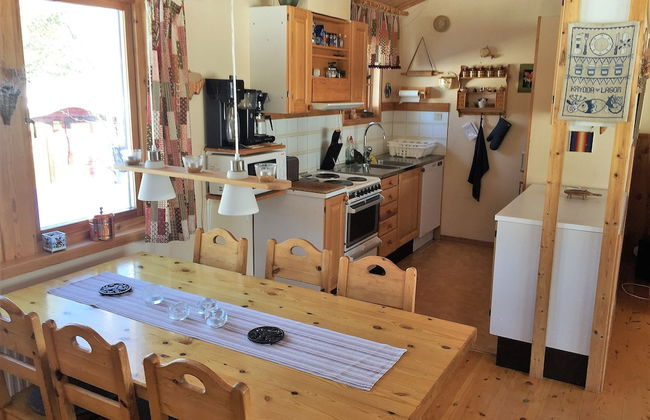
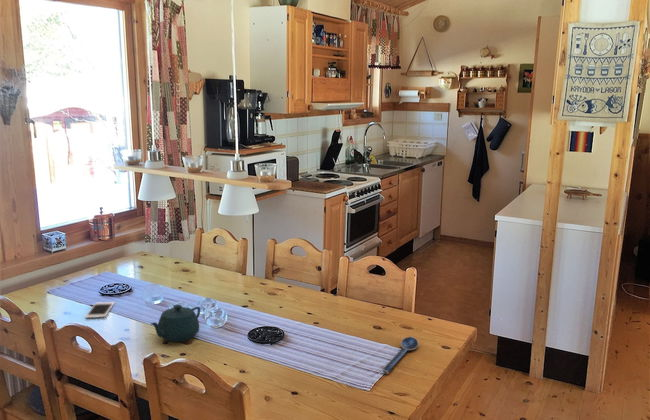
+ spoon [381,336,419,375]
+ cell phone [84,301,116,319]
+ teapot [150,304,201,343]
